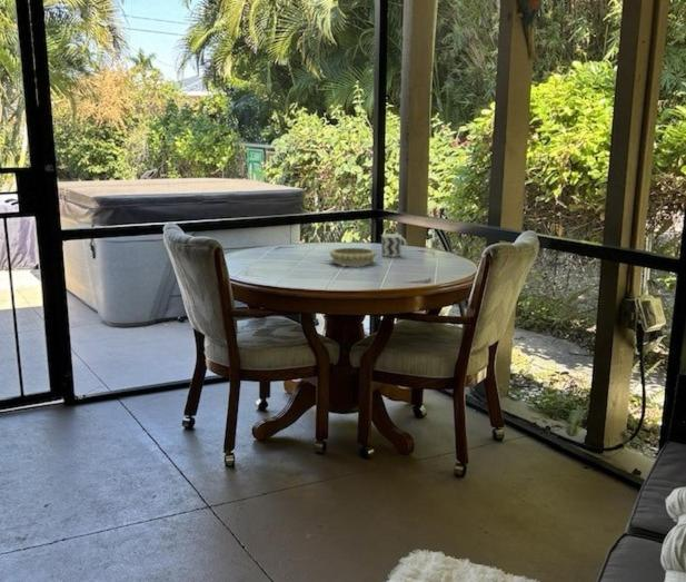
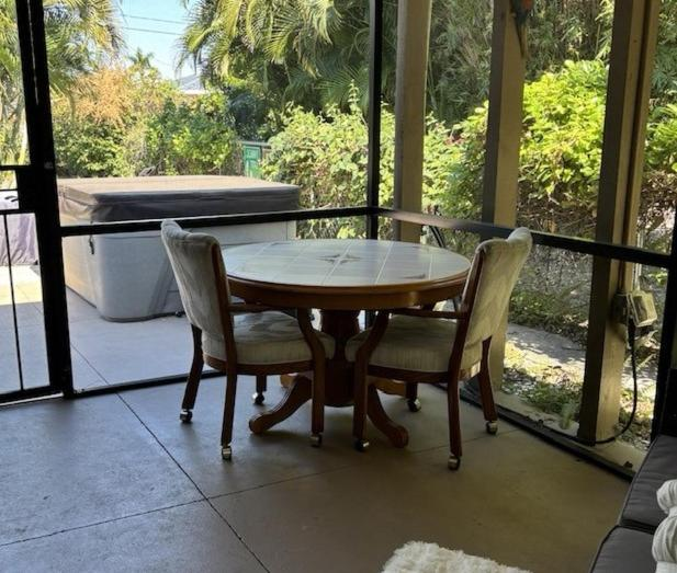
- decorative bowl [328,247,378,267]
- cup [380,233,408,257]
